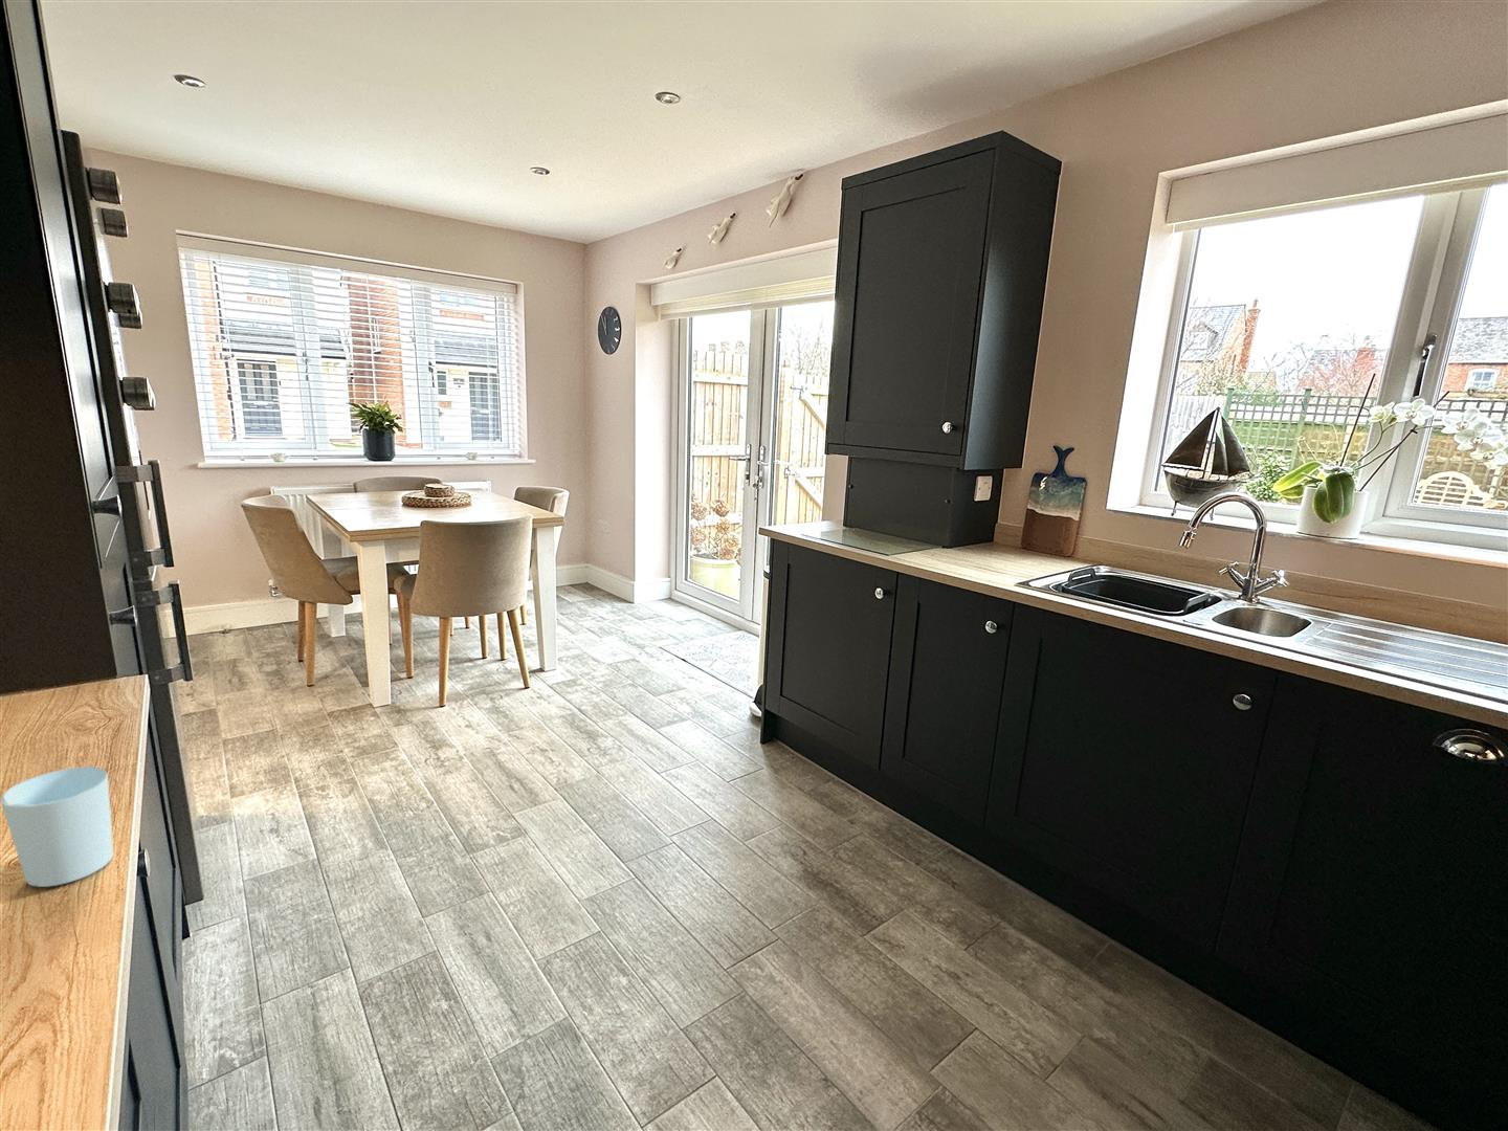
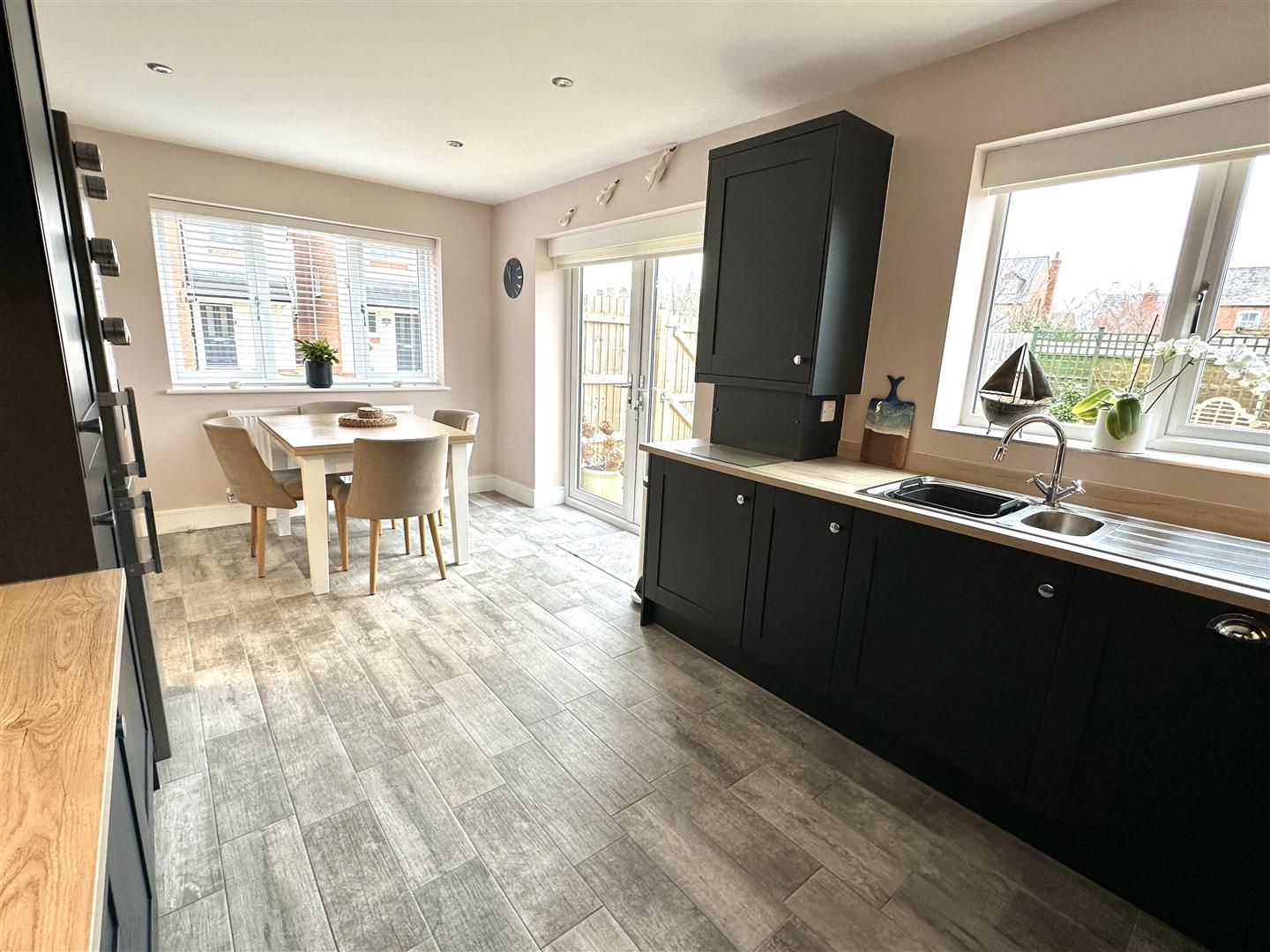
- cup [0,765,114,887]
